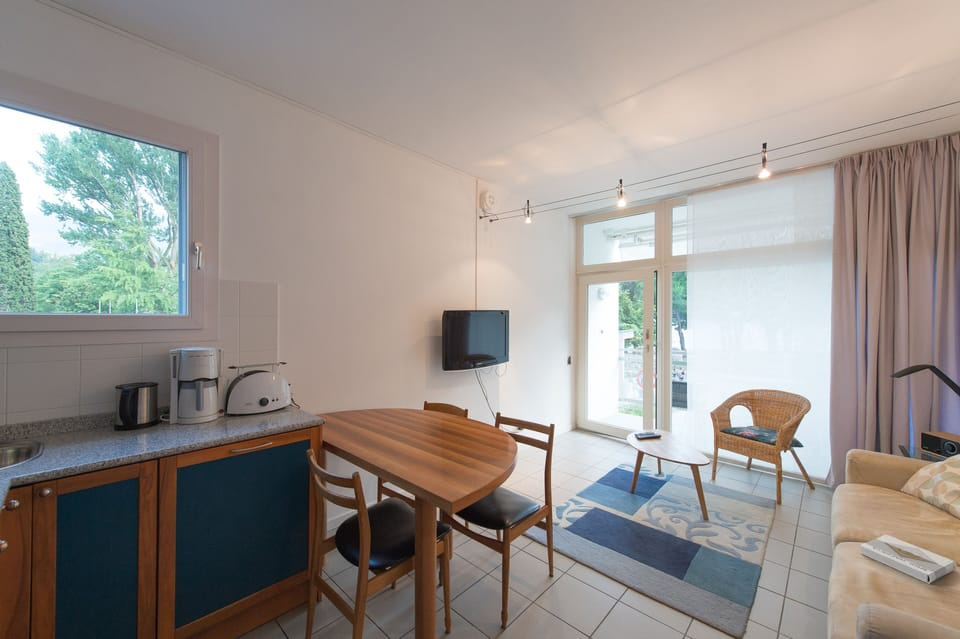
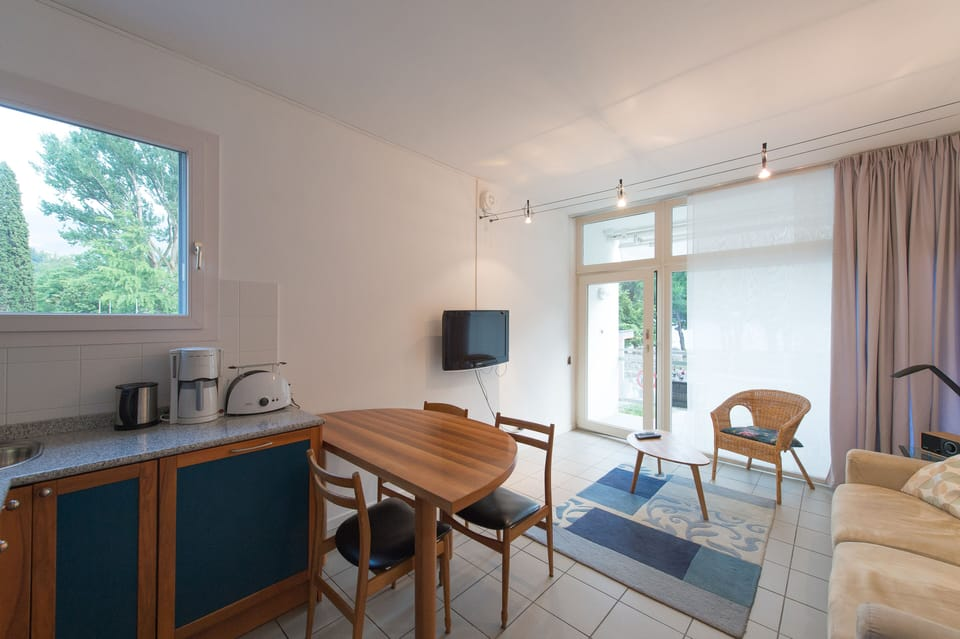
- book [859,534,958,585]
